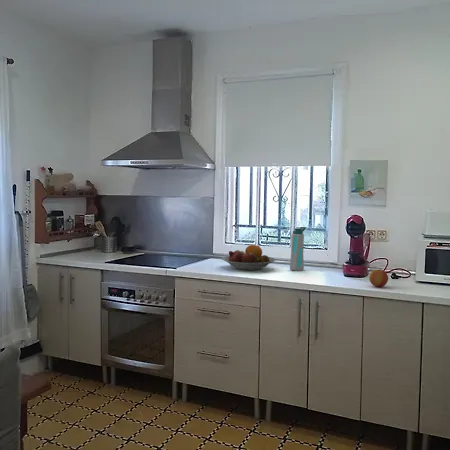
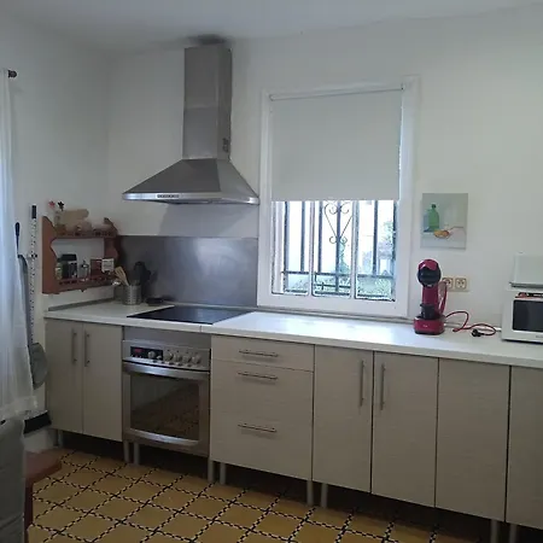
- apple [368,268,389,288]
- water bottle [289,226,307,272]
- fruit bowl [221,244,276,271]
